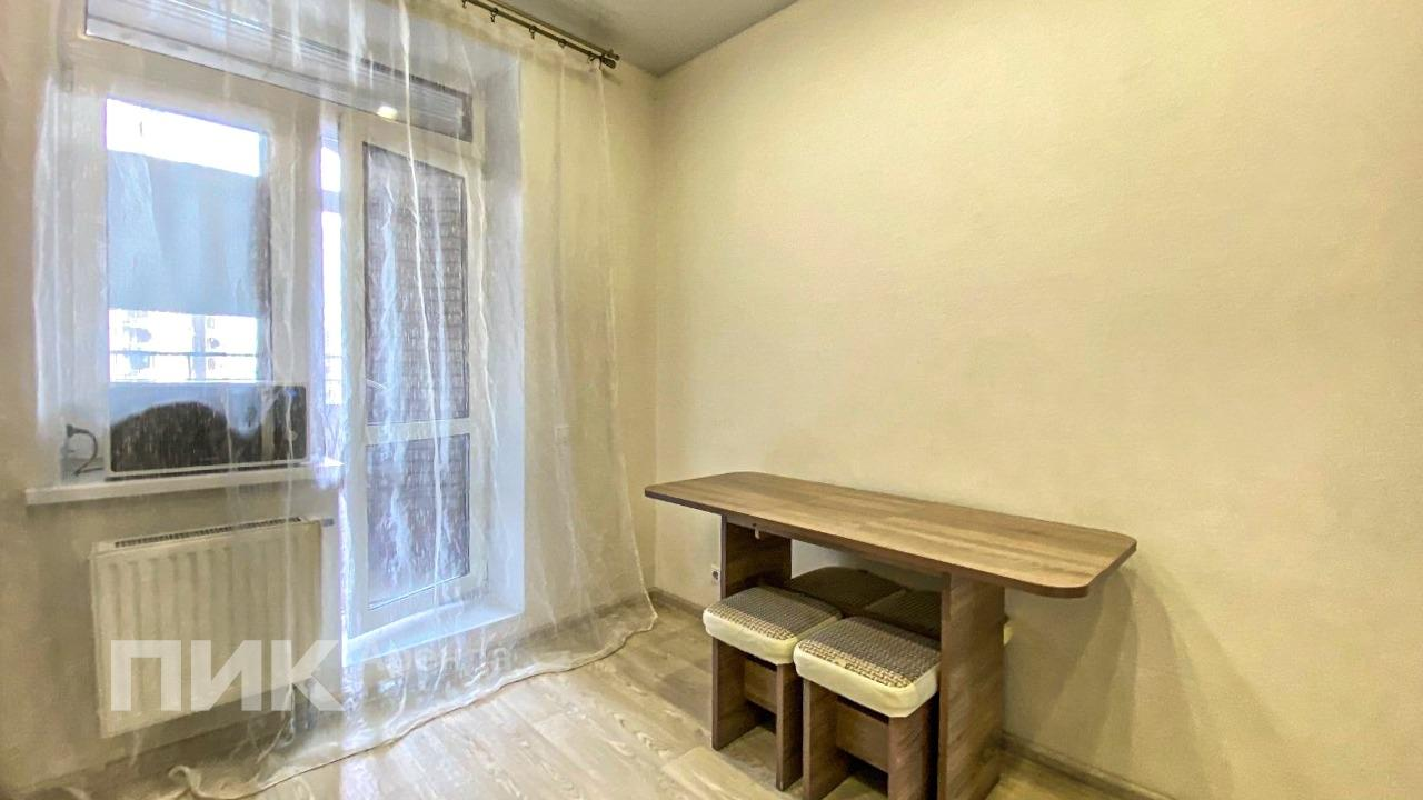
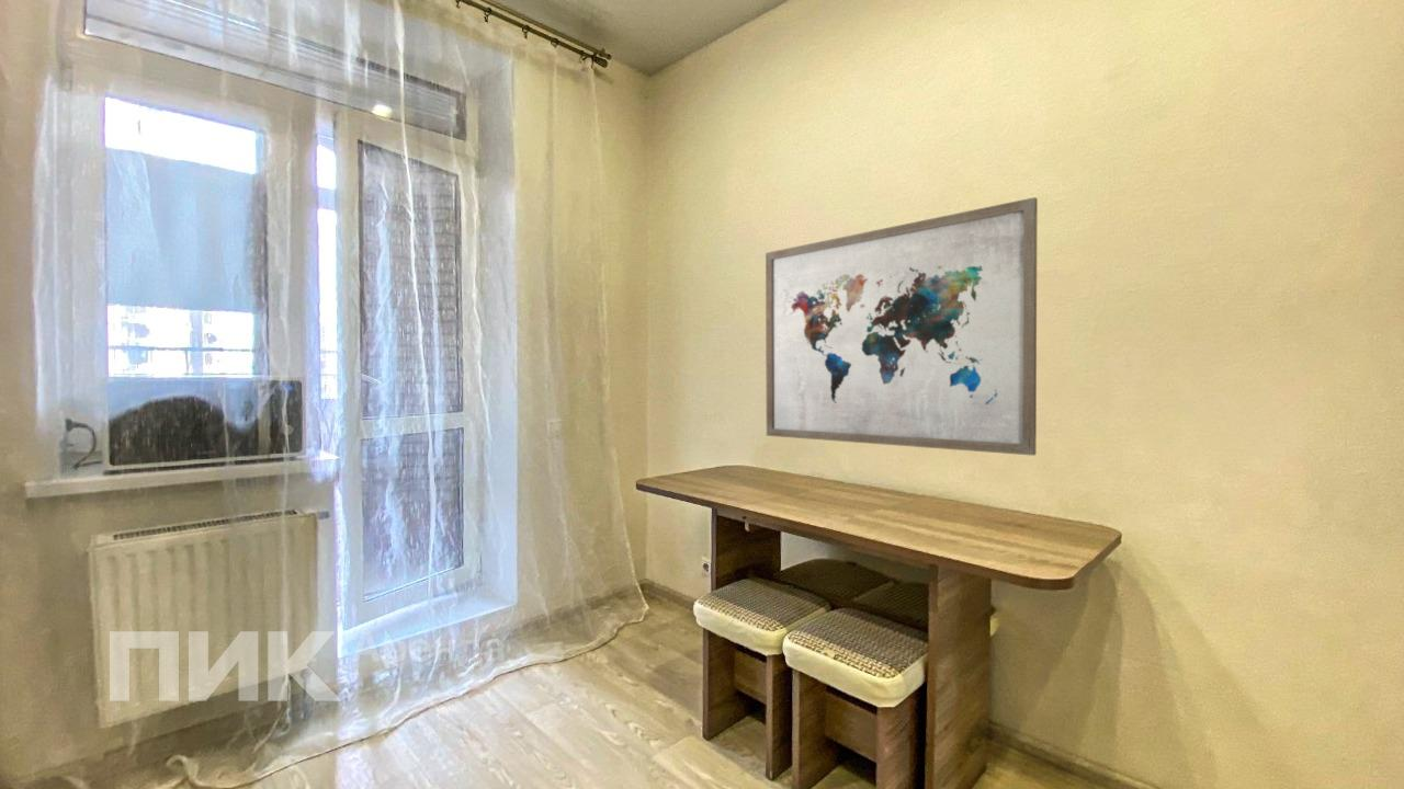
+ wall art [765,196,1039,457]
